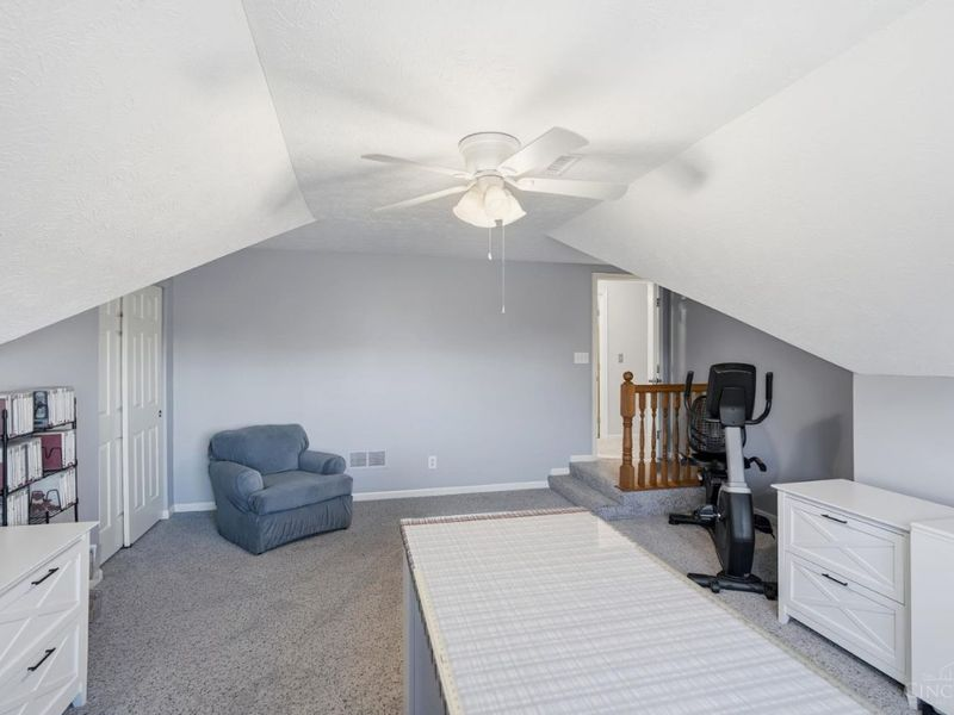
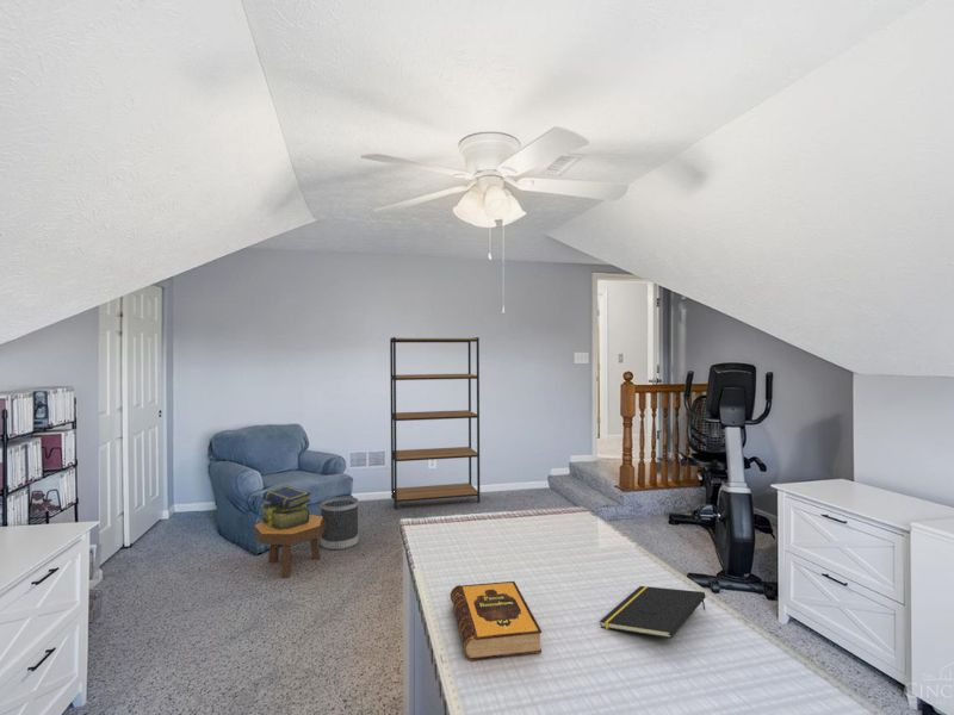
+ bookshelf [389,336,481,510]
+ hardback book [450,580,543,661]
+ notepad [599,585,707,640]
+ stack of books [259,484,312,531]
+ wastebasket [320,496,360,552]
+ footstool [253,514,327,579]
